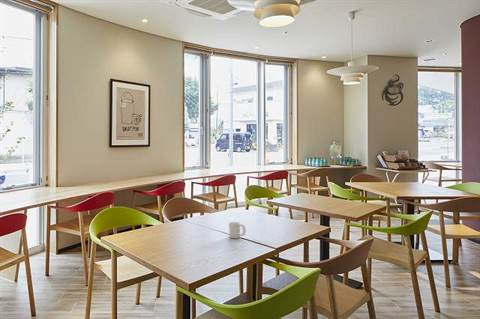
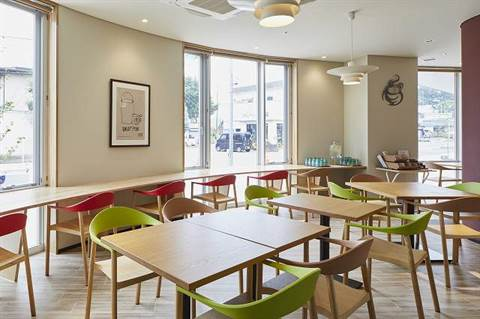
- cup [228,221,247,239]
